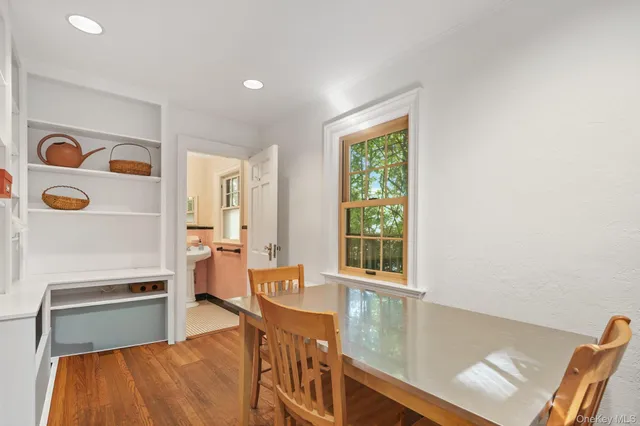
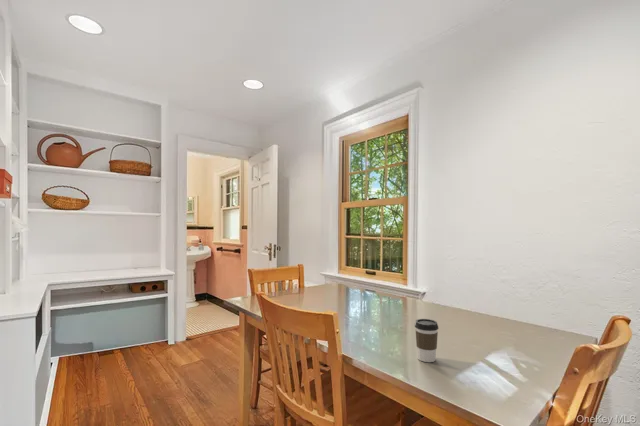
+ coffee cup [414,318,439,363]
